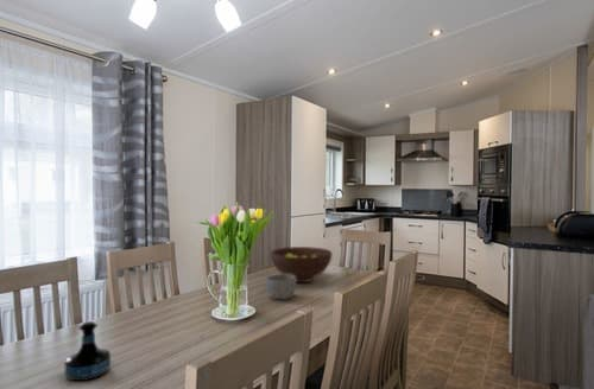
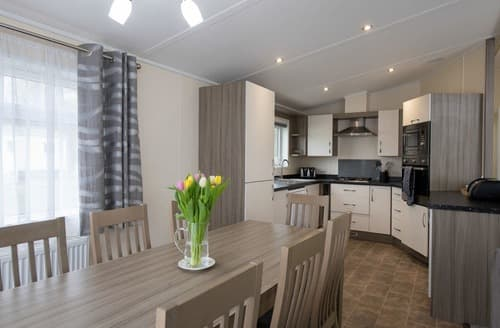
- fruit bowl [270,245,334,283]
- tequila bottle [64,320,112,382]
- bowl [264,273,297,300]
